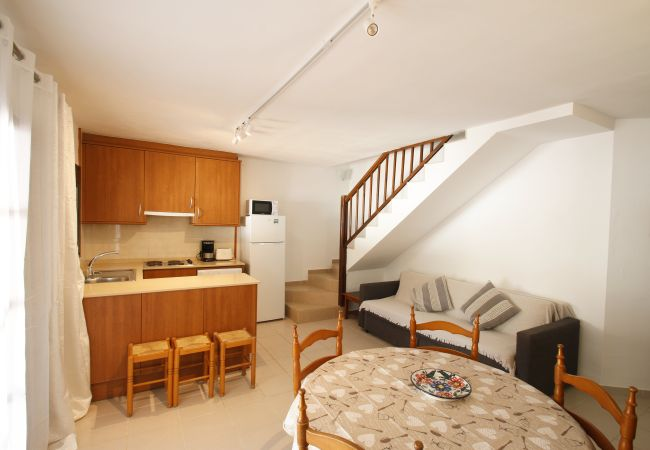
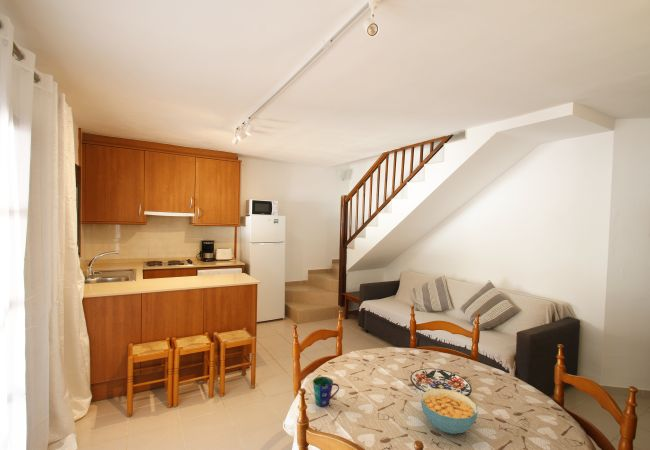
+ cereal bowl [420,388,478,435]
+ cup [312,376,340,408]
